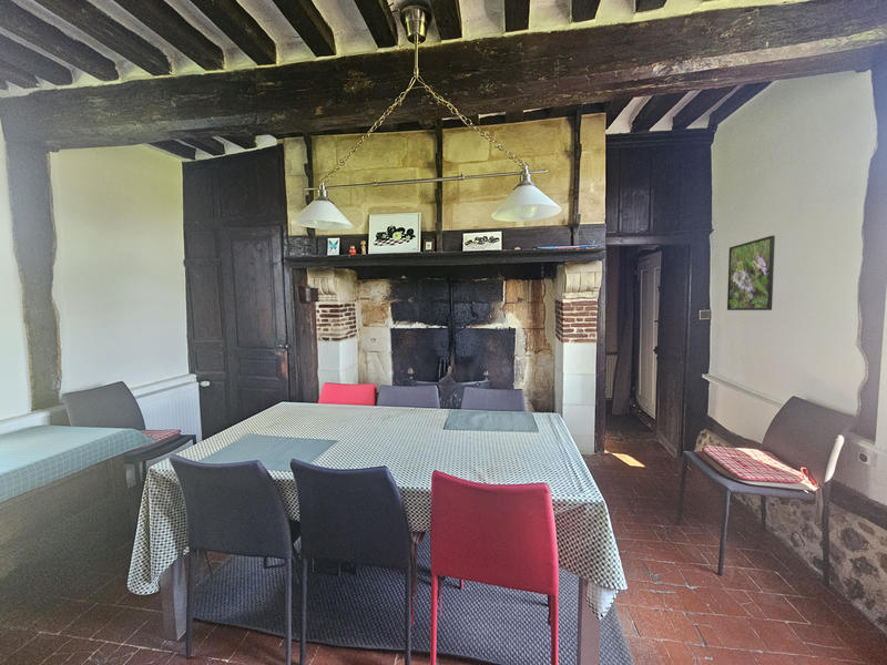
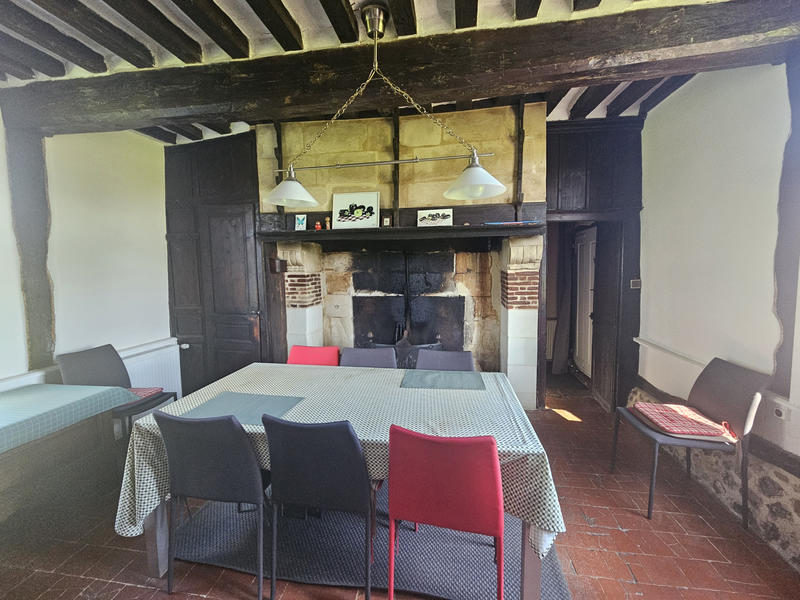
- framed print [726,235,776,311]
